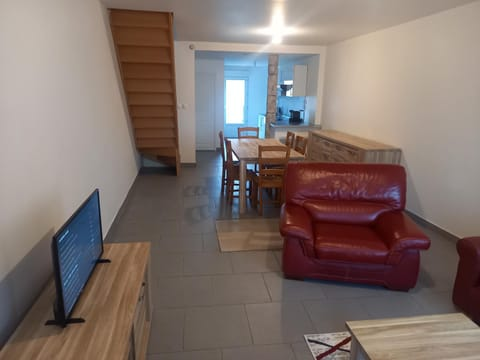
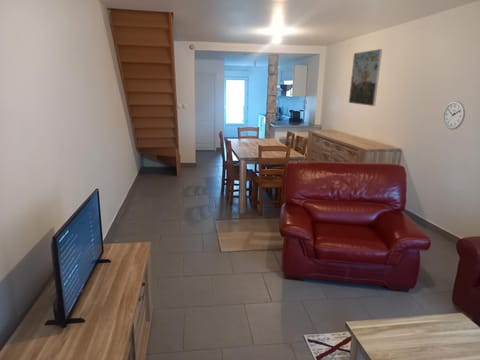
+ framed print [348,48,383,107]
+ wall clock [442,100,466,130]
